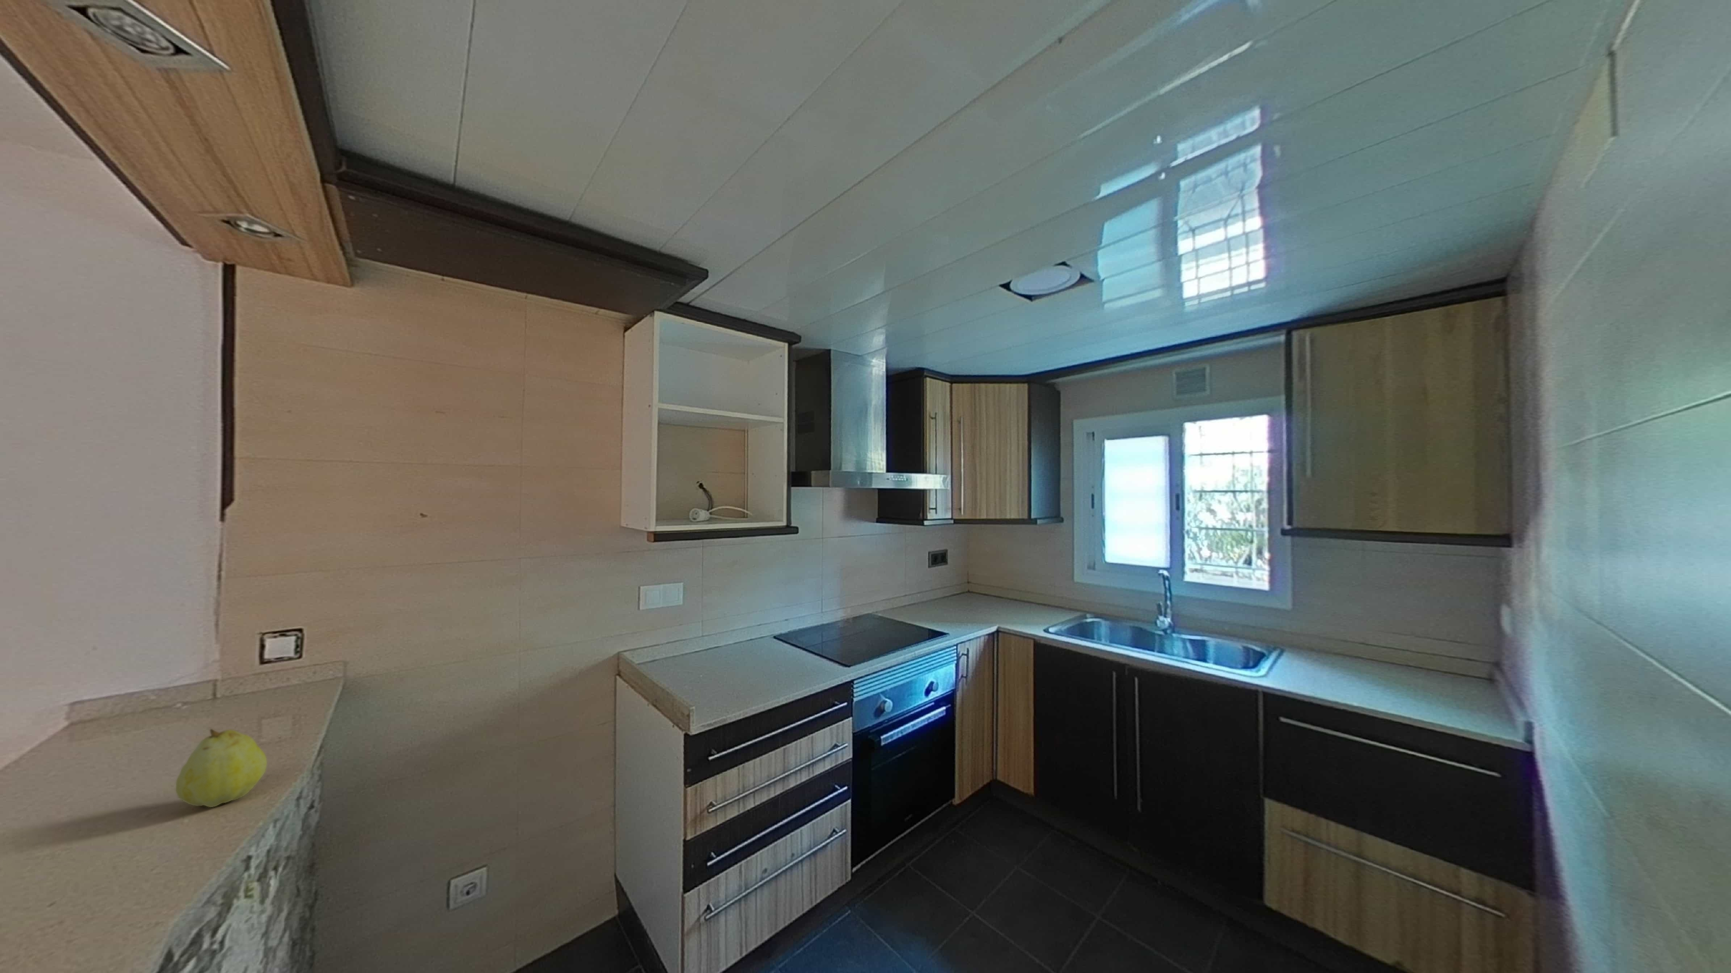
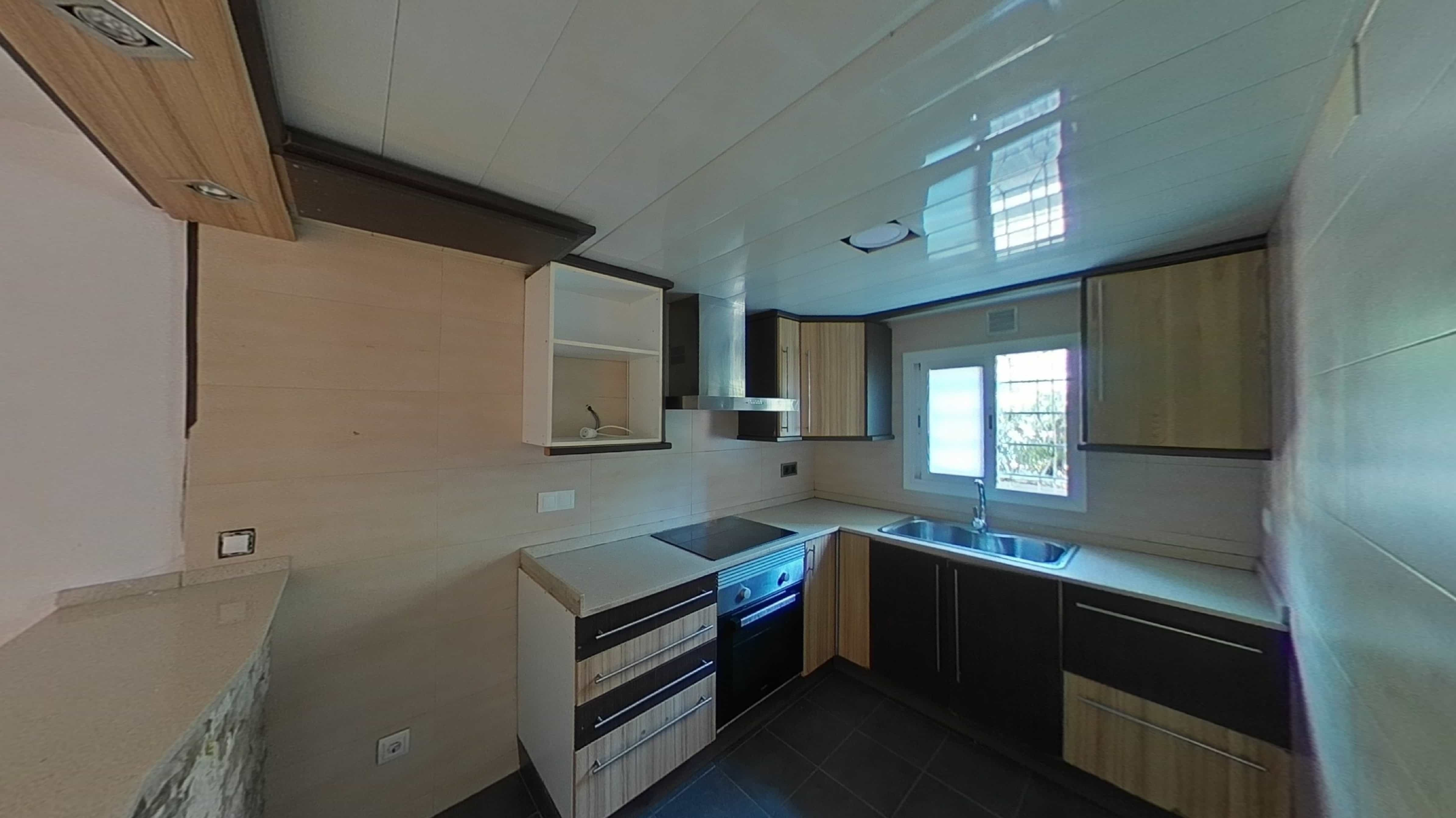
- fruit [176,728,267,808]
